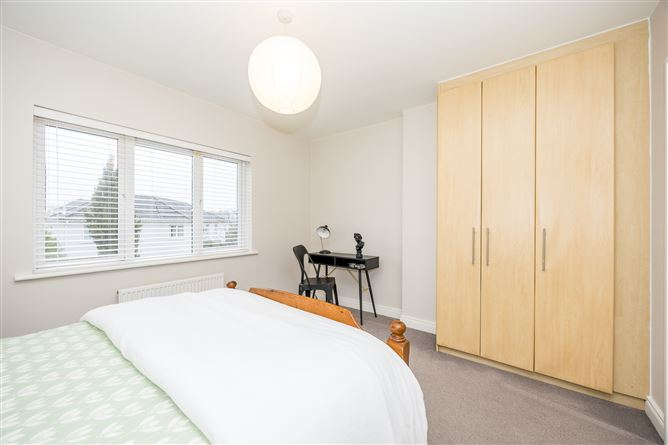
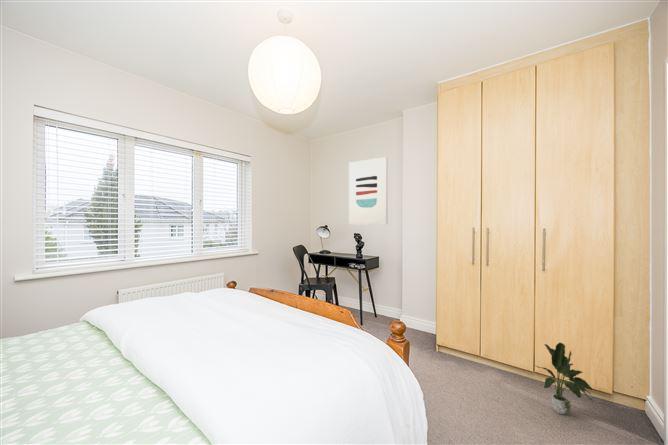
+ wall art [348,156,389,225]
+ potted plant [534,342,593,415]
